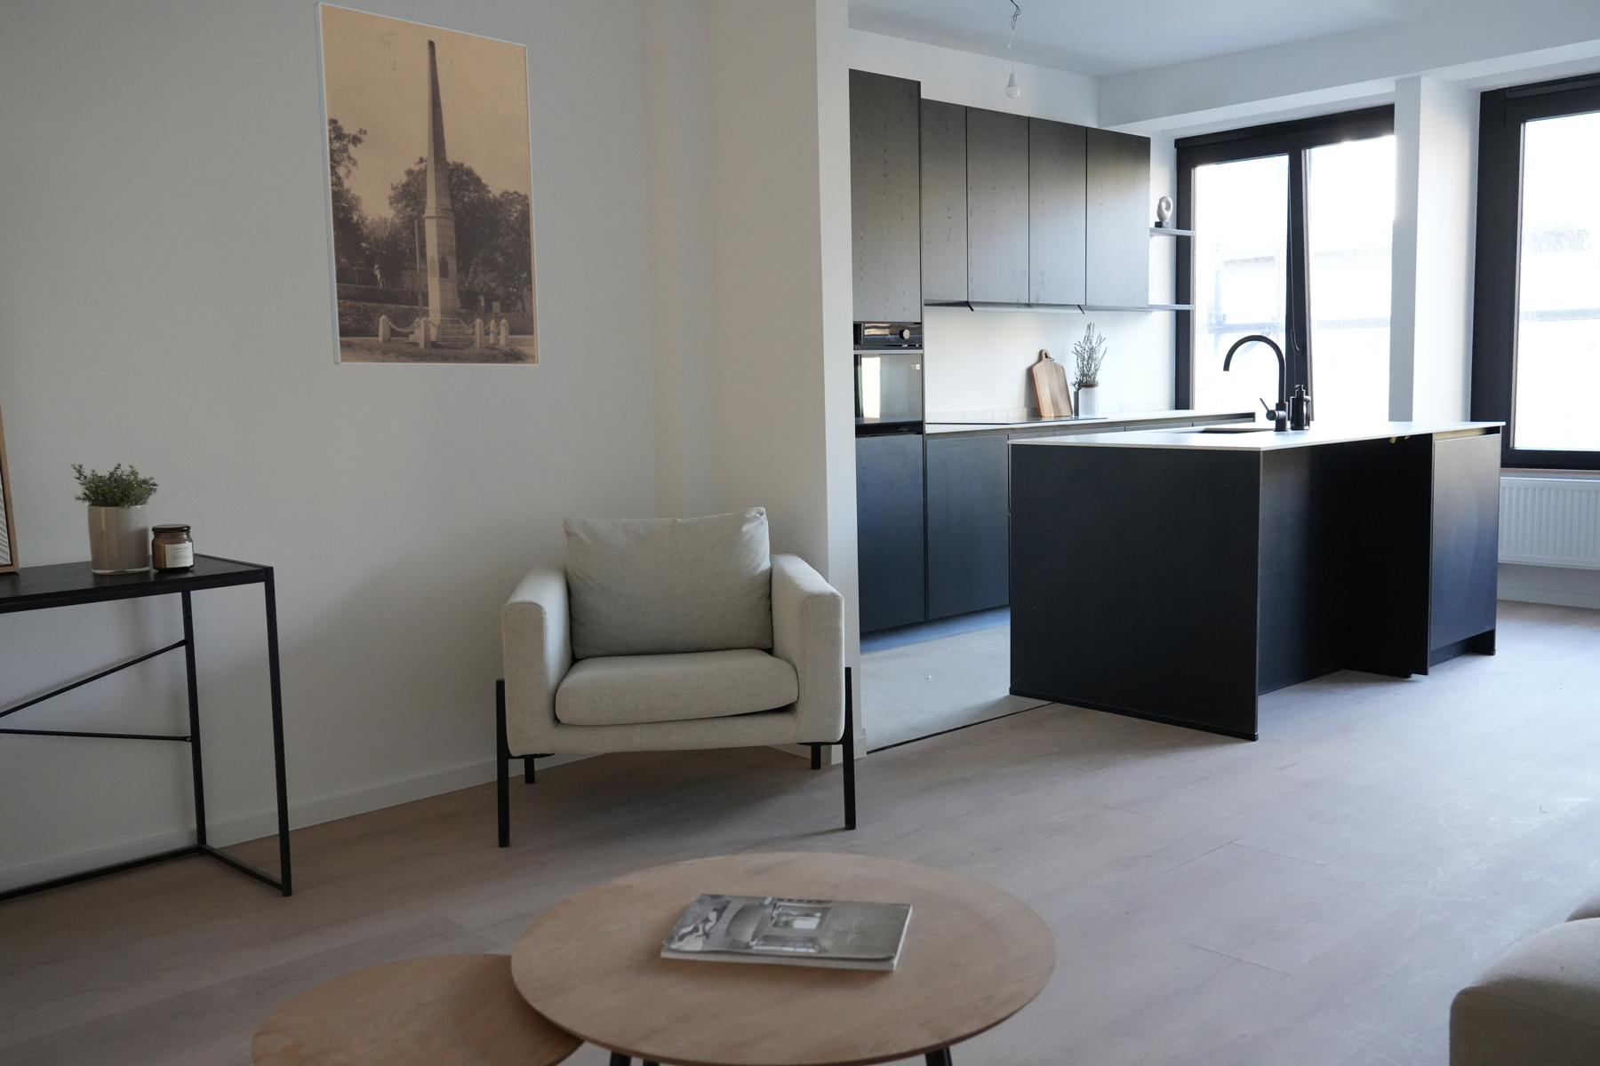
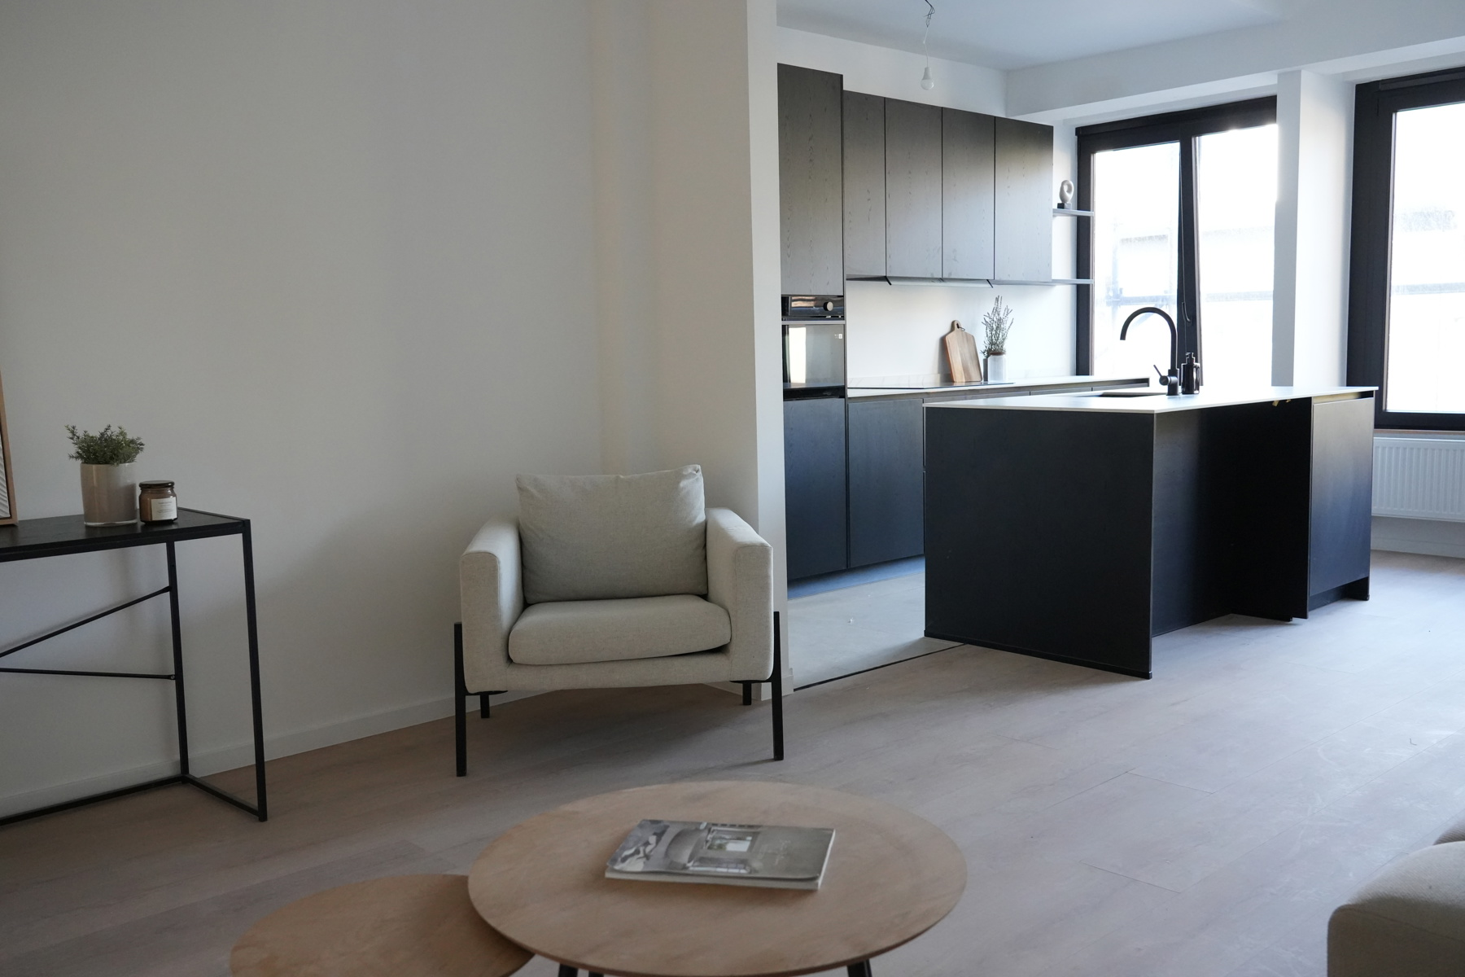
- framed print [313,1,542,366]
